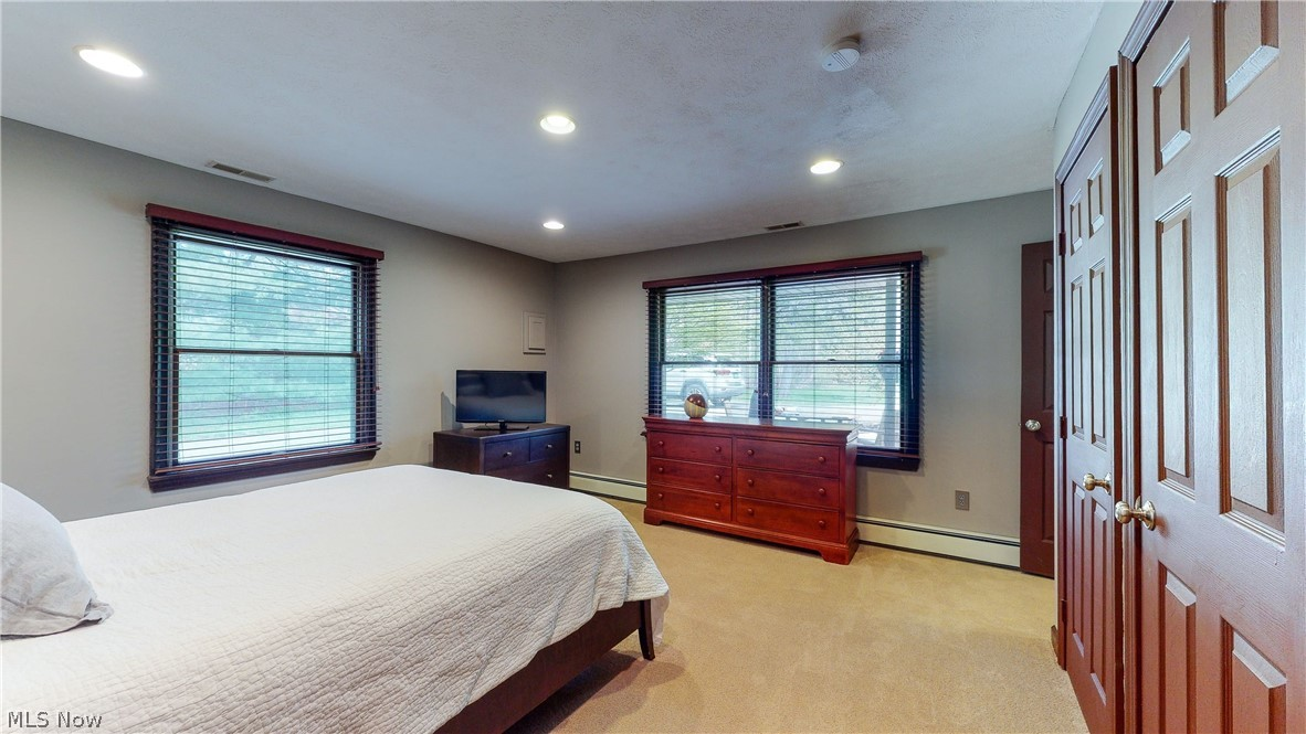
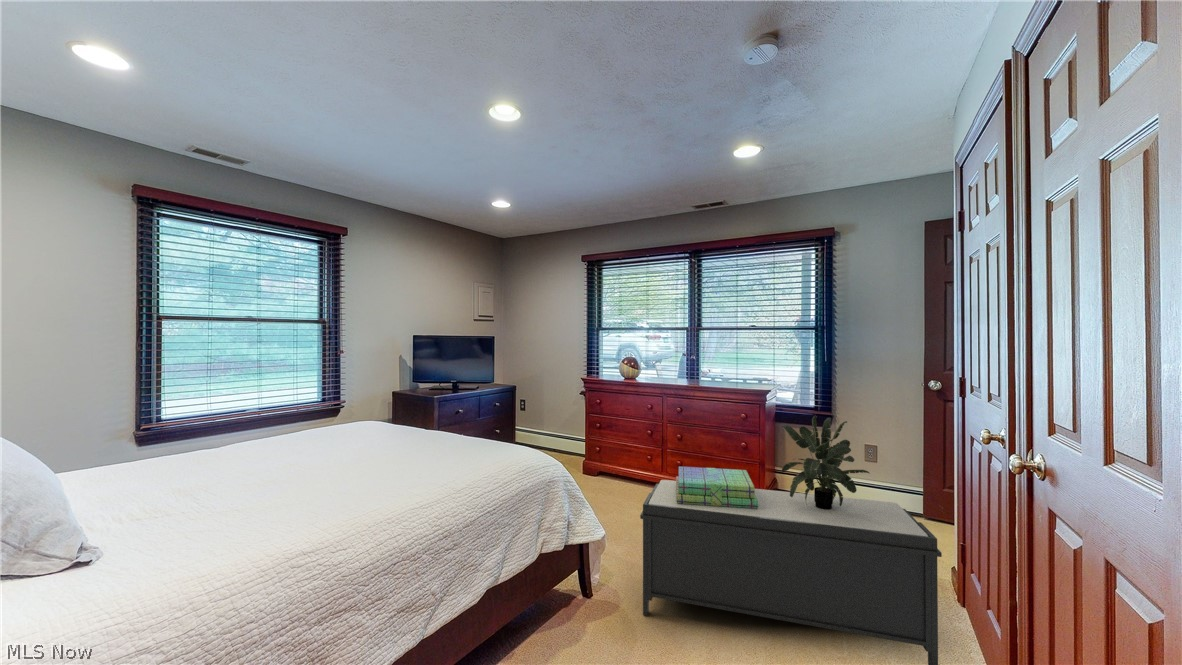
+ potted plant [781,414,870,510]
+ stack of books [675,465,758,508]
+ bench [639,479,943,665]
